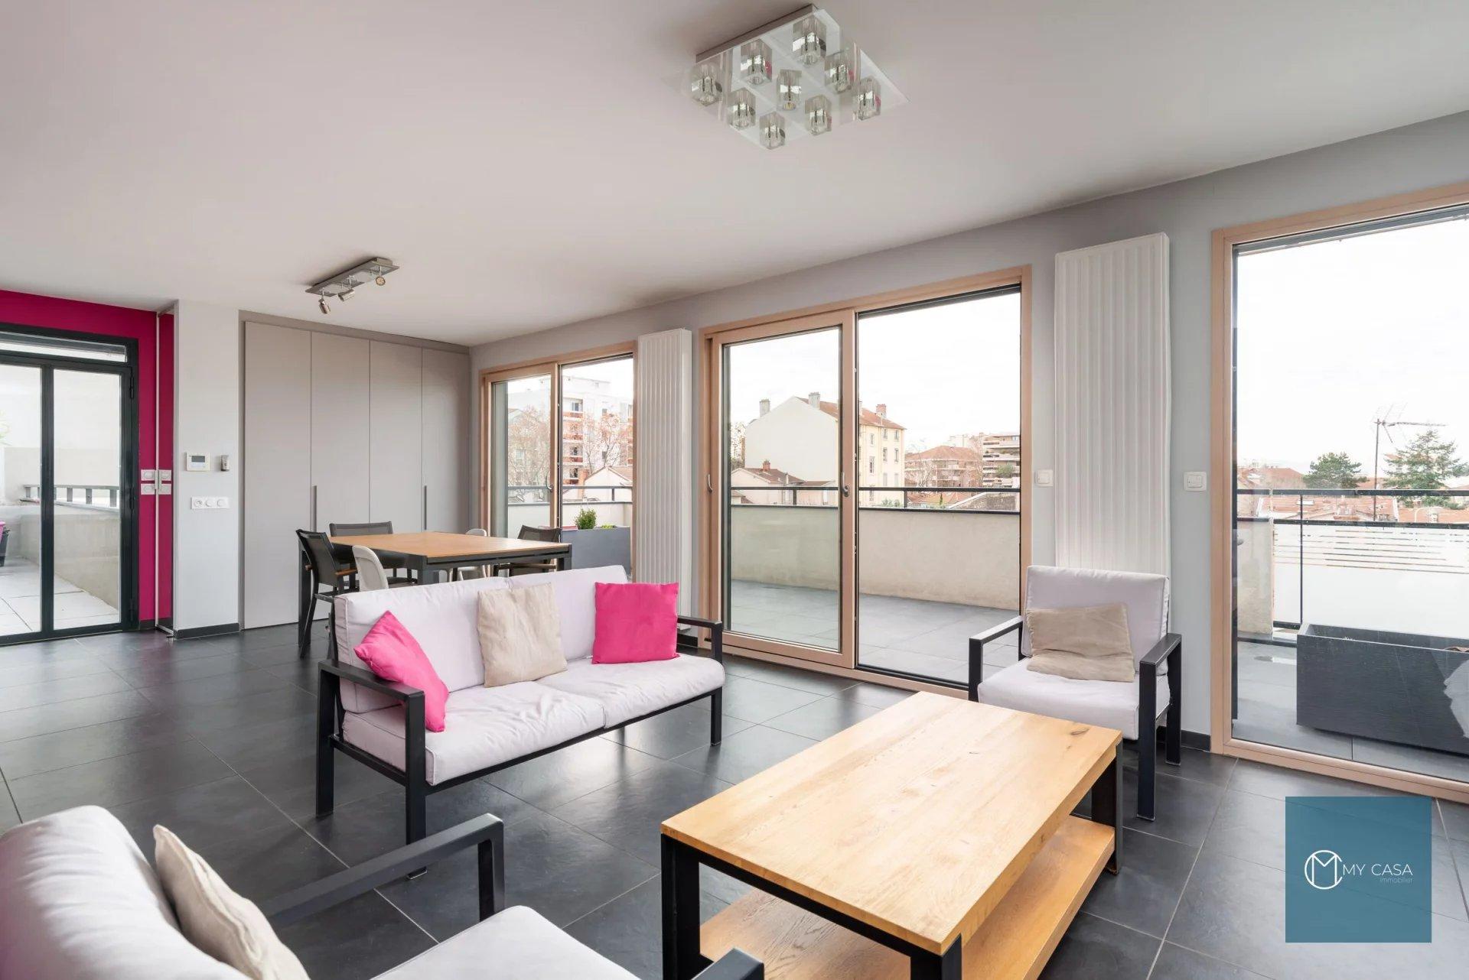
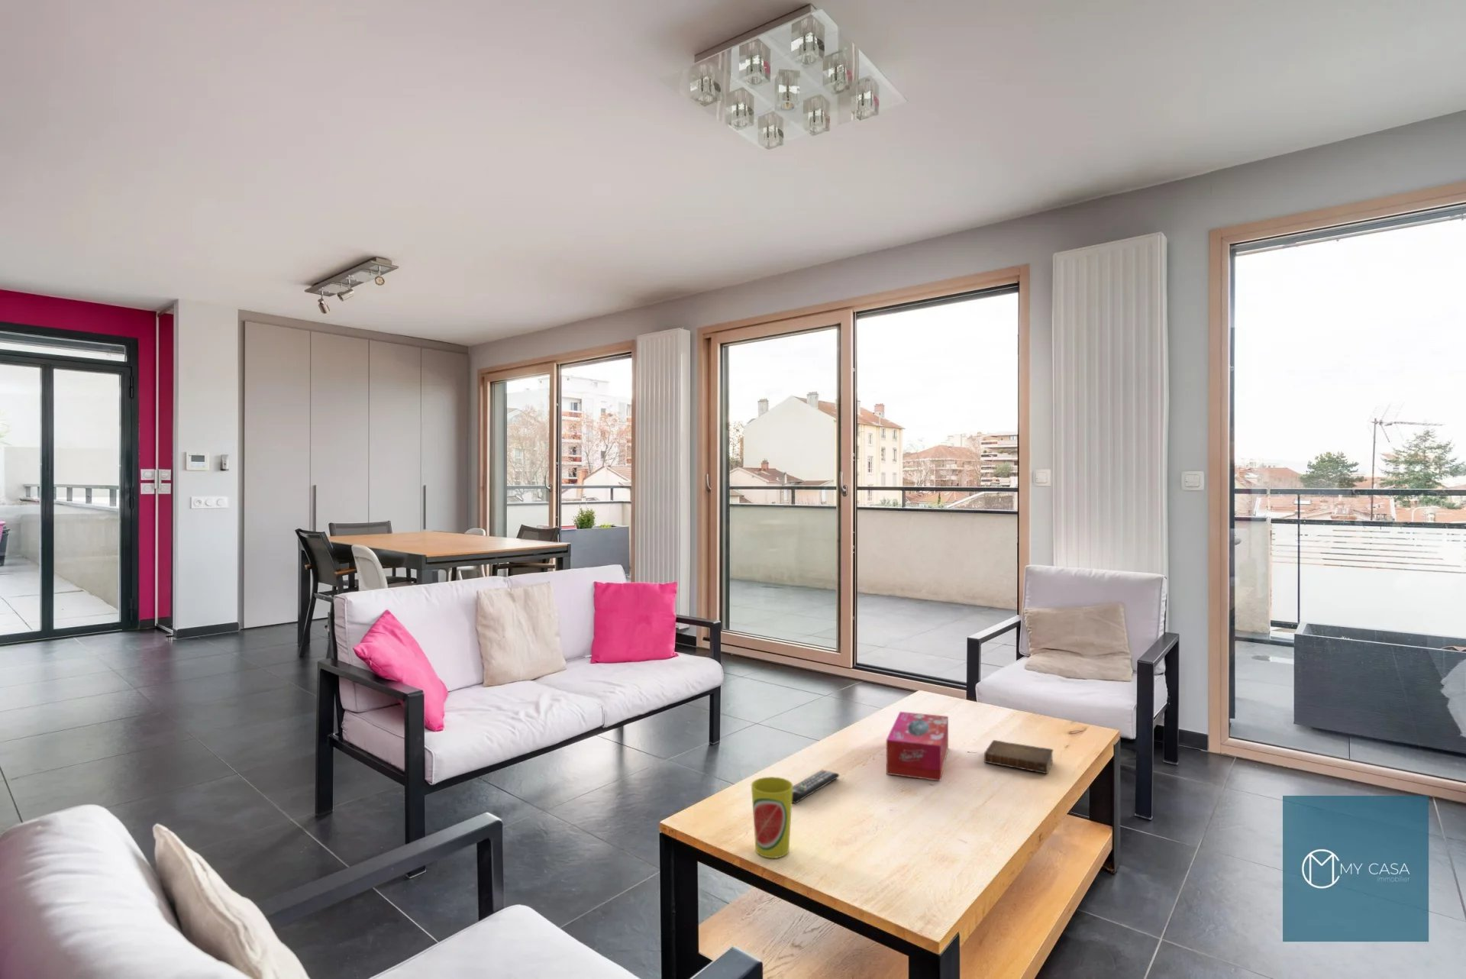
+ cup [750,776,794,859]
+ remote control [792,769,840,804]
+ book [983,740,1054,775]
+ tissue box [886,711,949,782]
